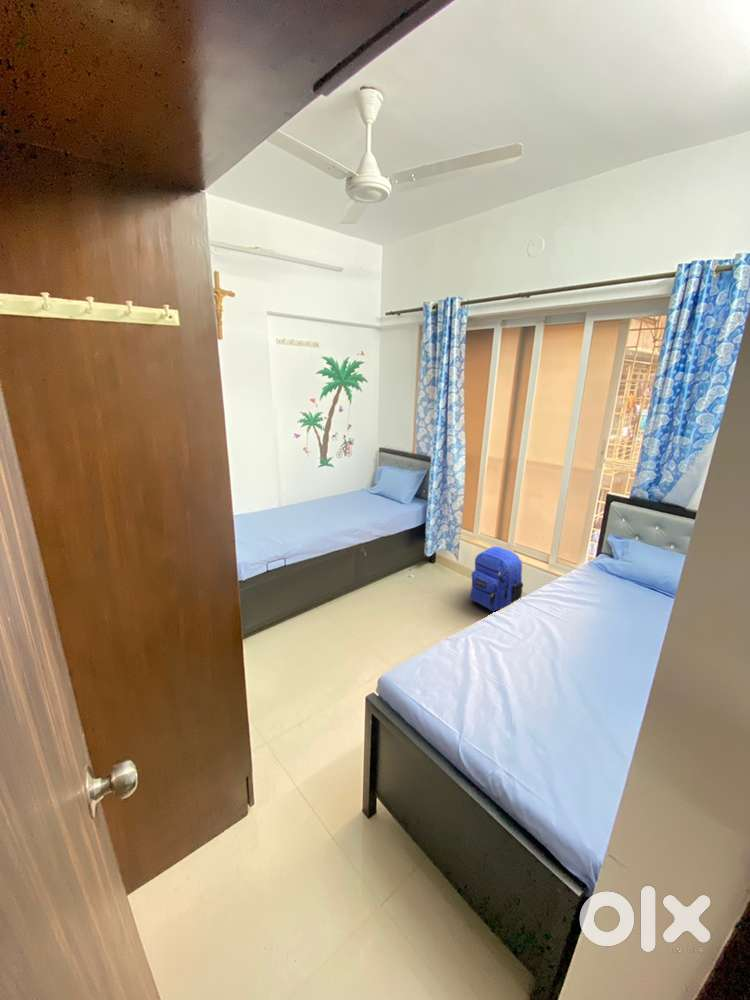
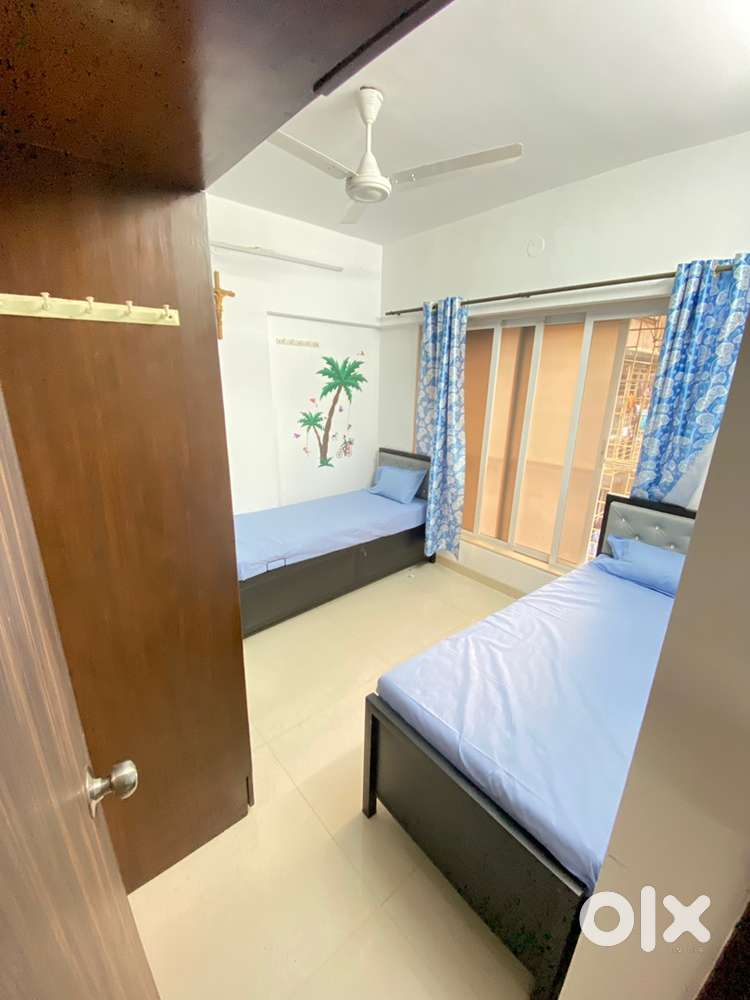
- backpack [470,546,524,612]
